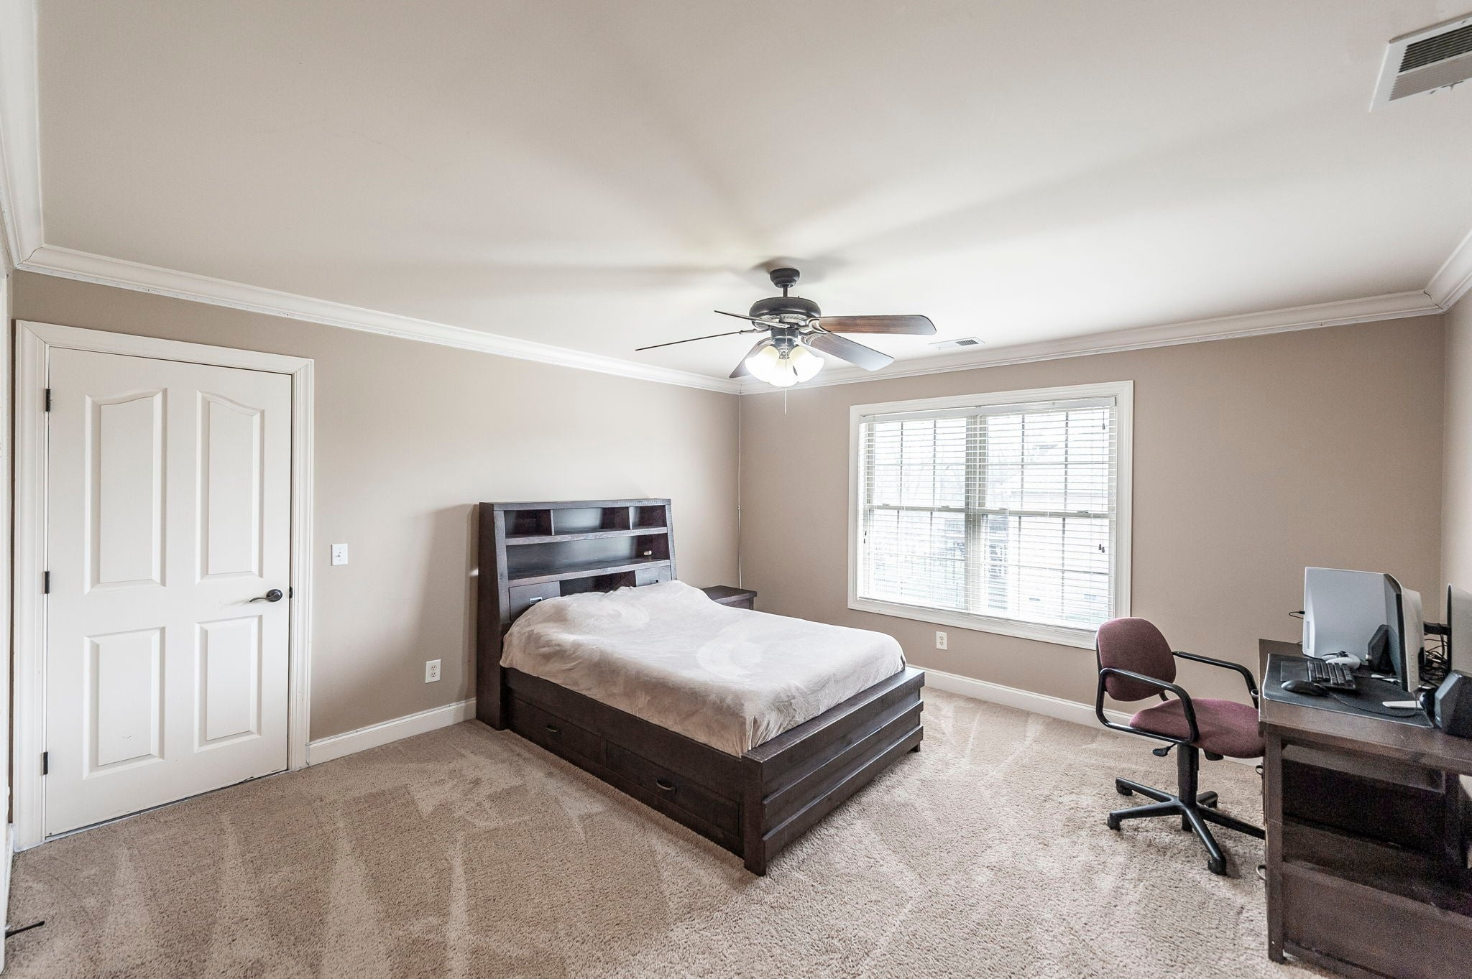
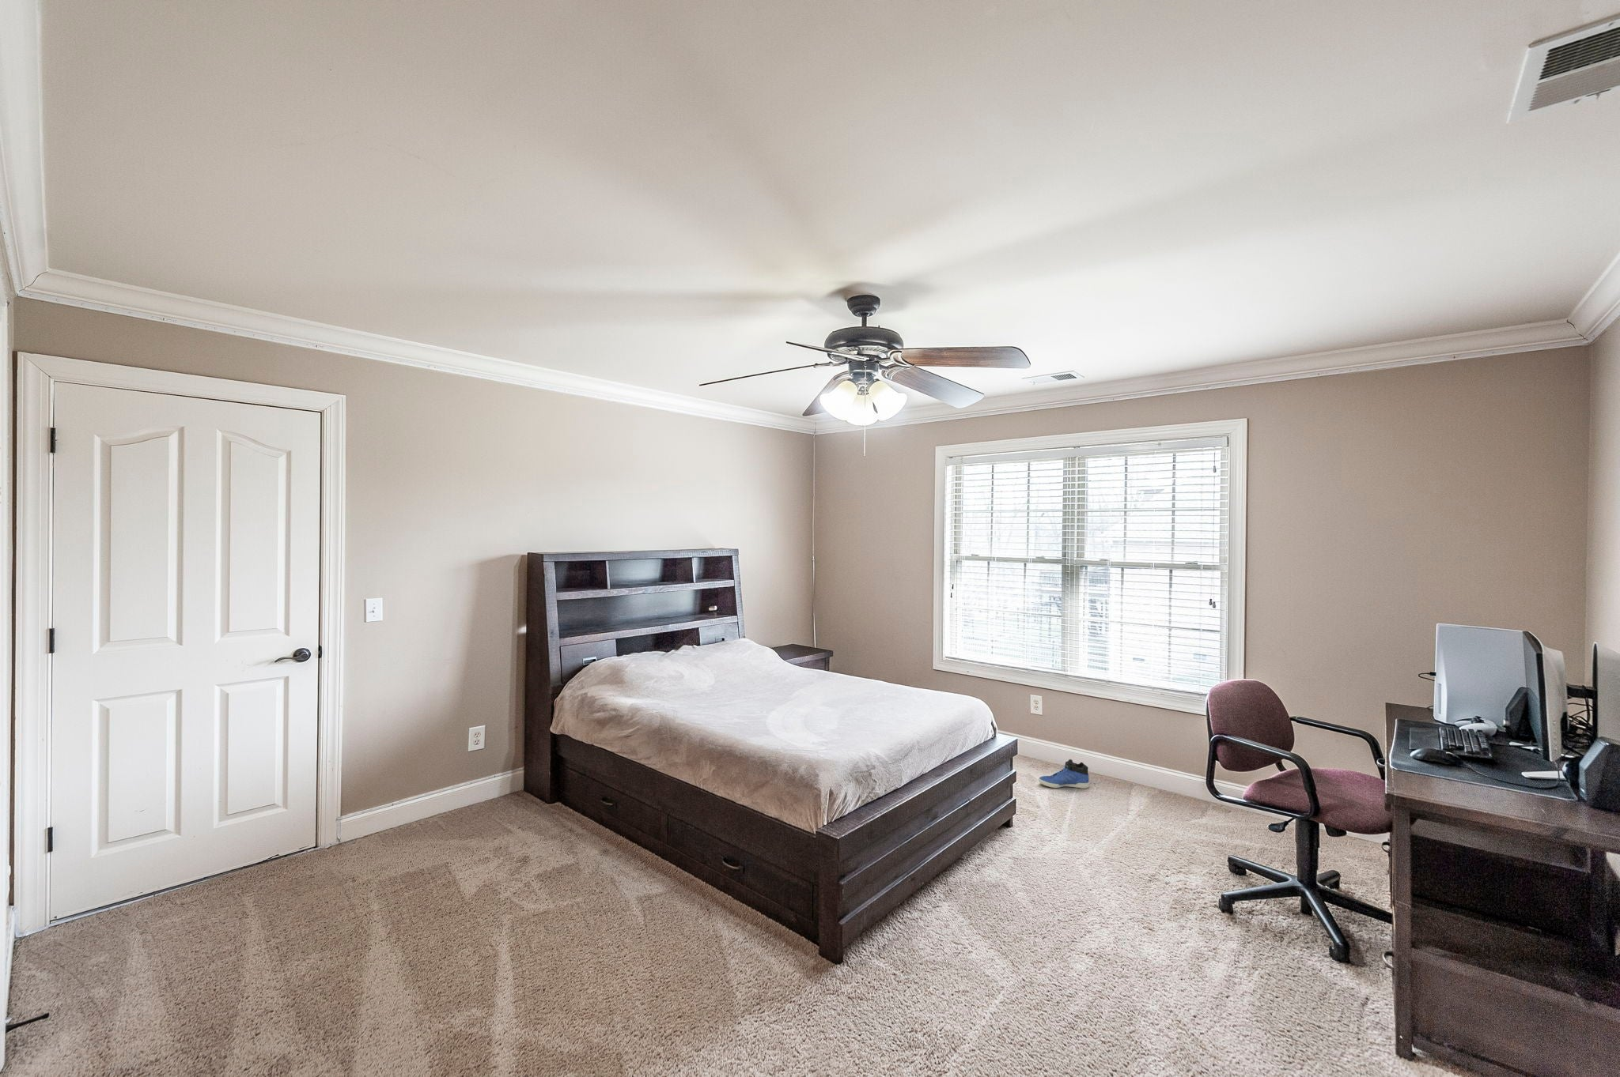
+ sneaker [1038,758,1090,790]
